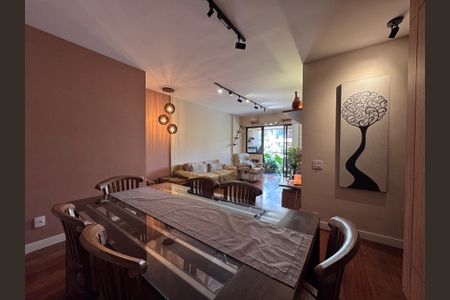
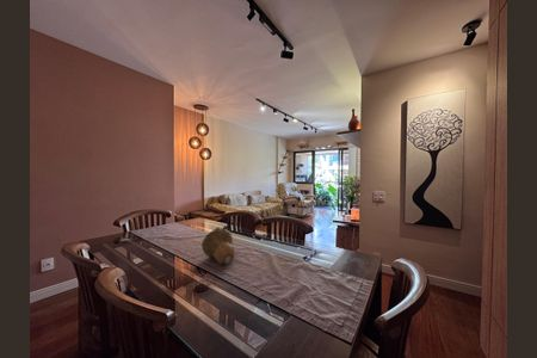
+ decorative bowl [200,226,236,265]
